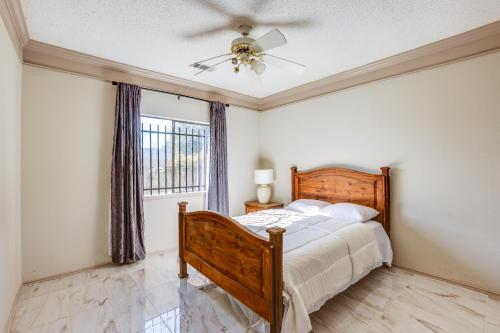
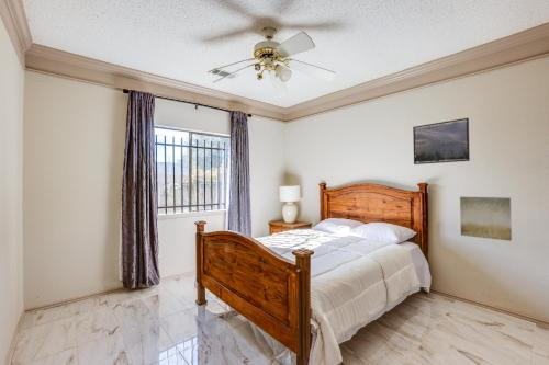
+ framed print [412,117,471,166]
+ wall art [459,196,513,242]
